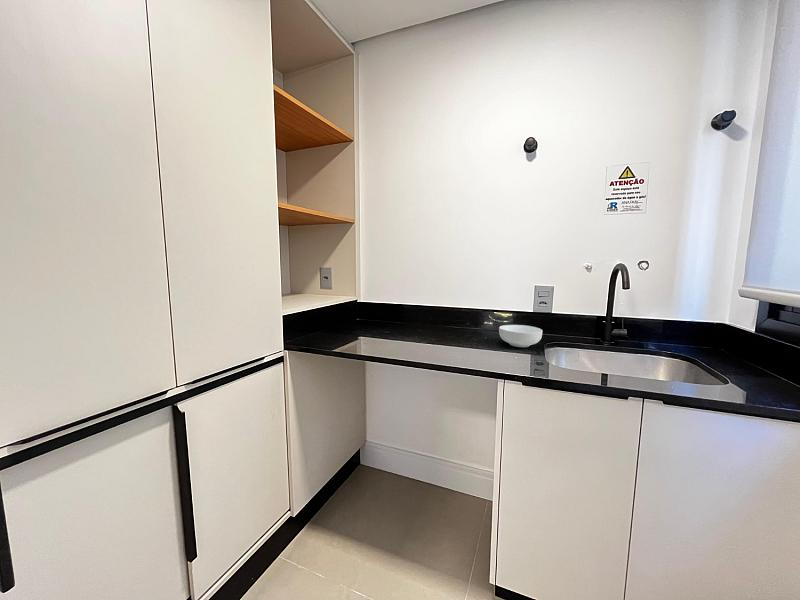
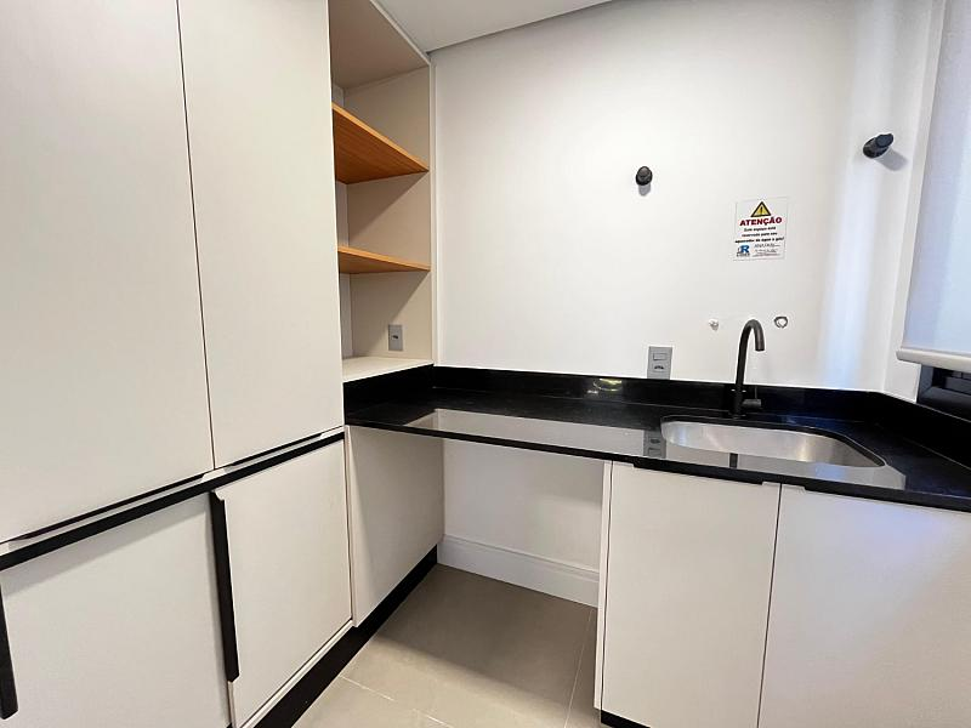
- cereal bowl [498,324,543,348]
